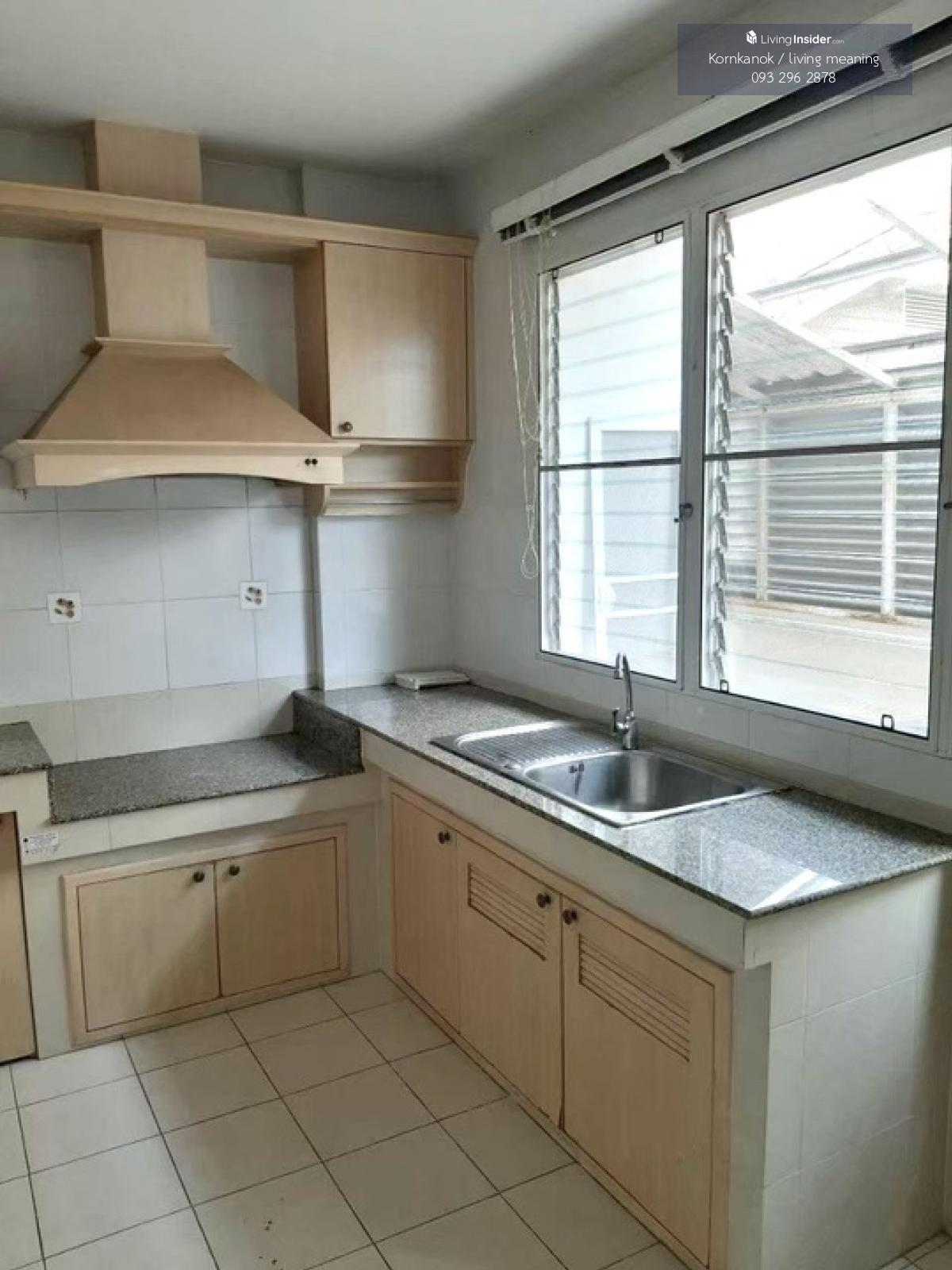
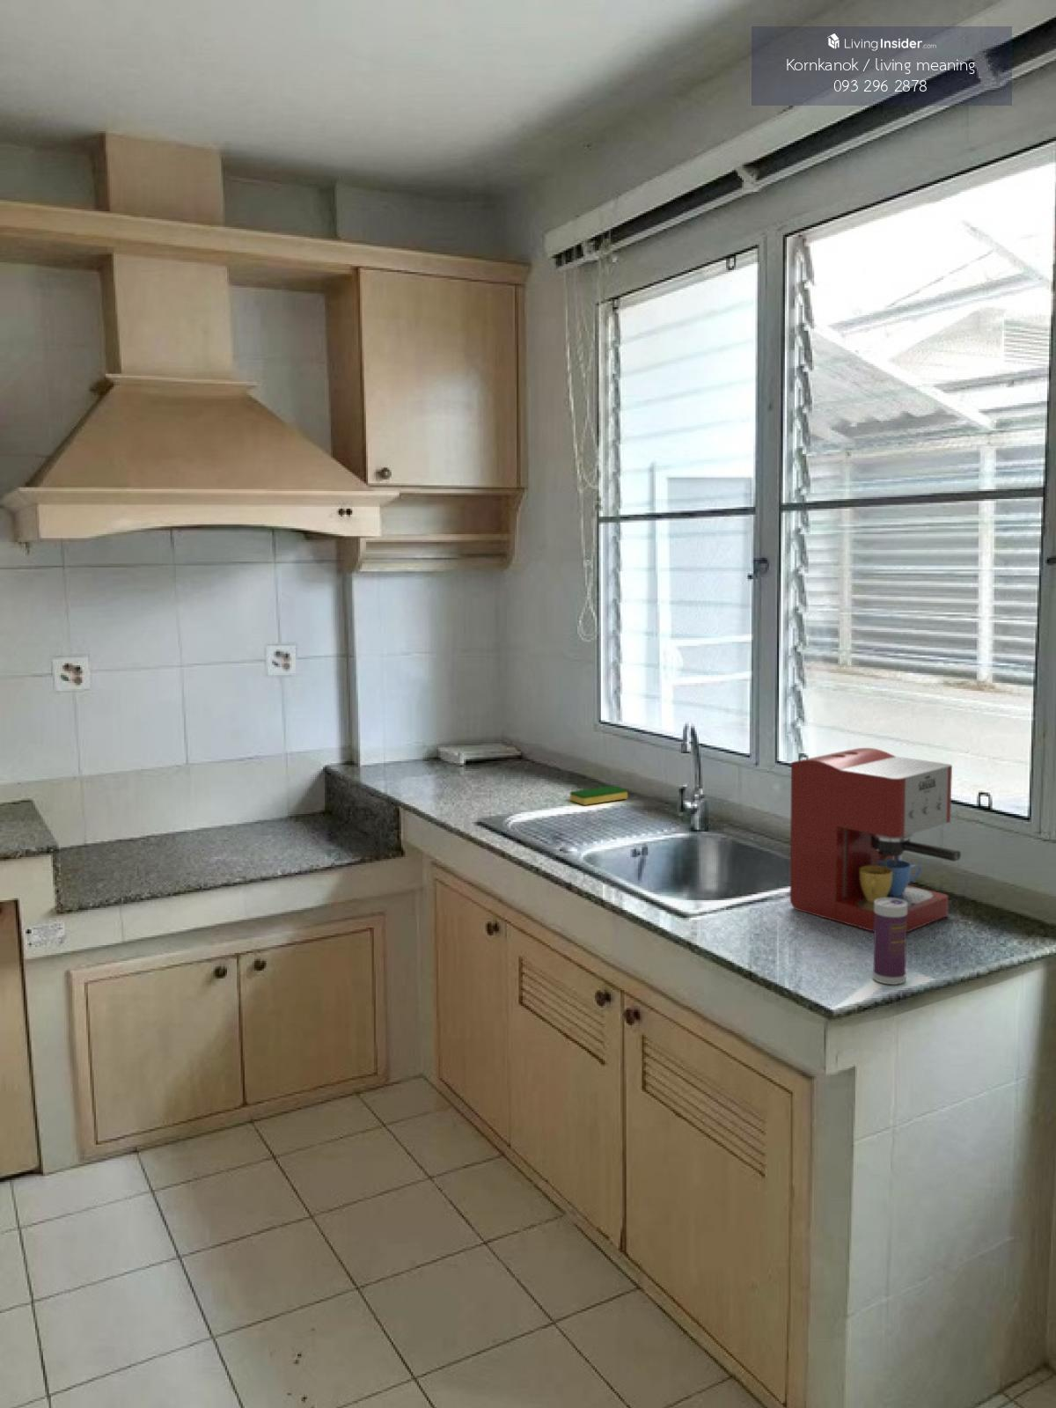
+ beverage can [872,898,907,986]
+ dish sponge [569,785,628,806]
+ coffee maker [790,747,962,932]
